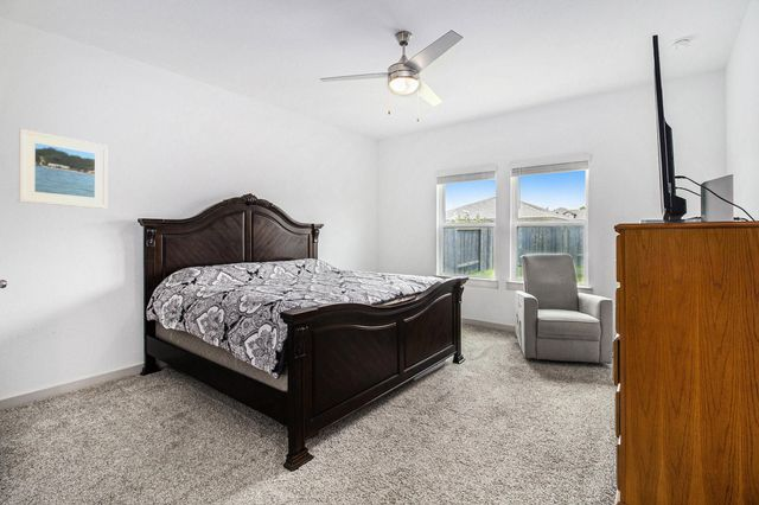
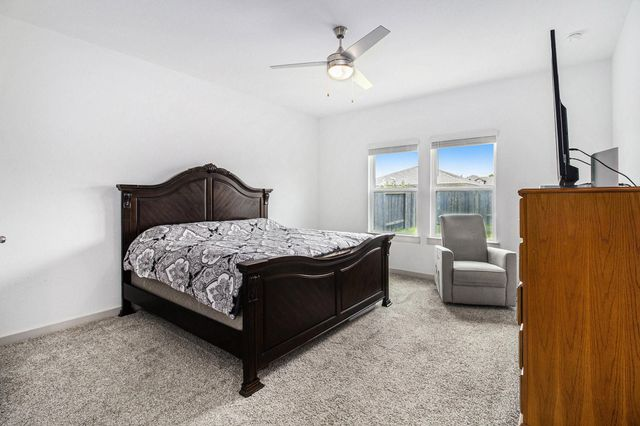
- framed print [18,128,108,210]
